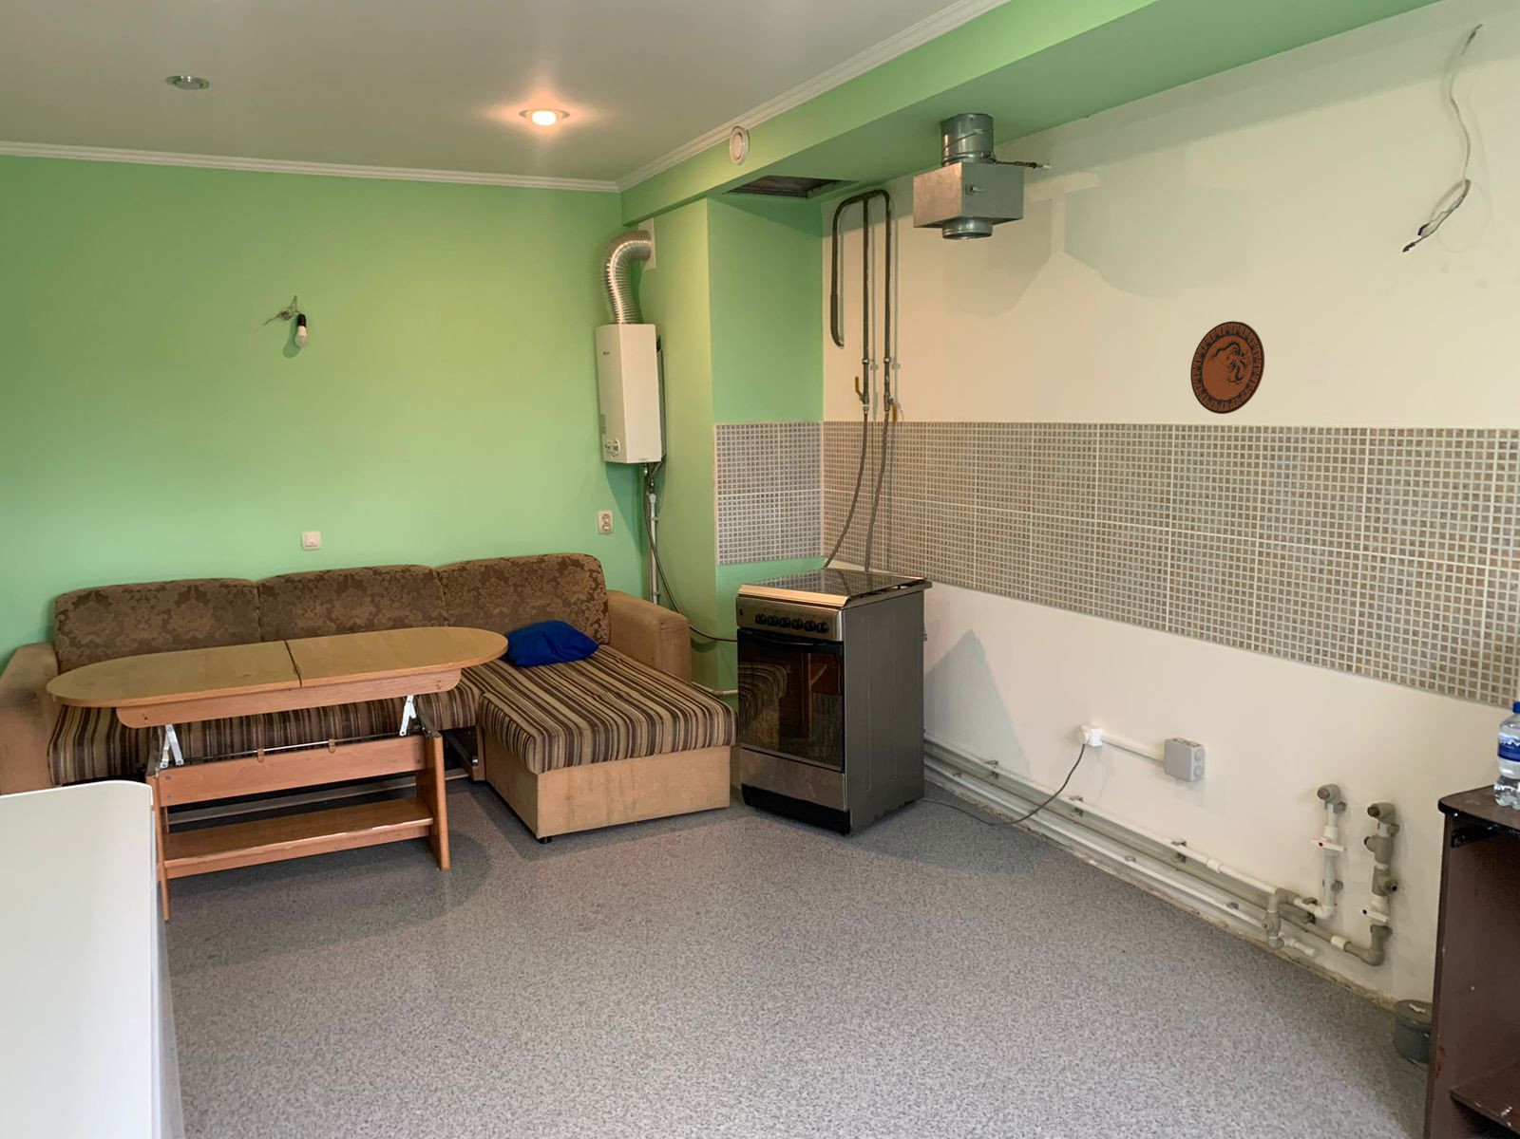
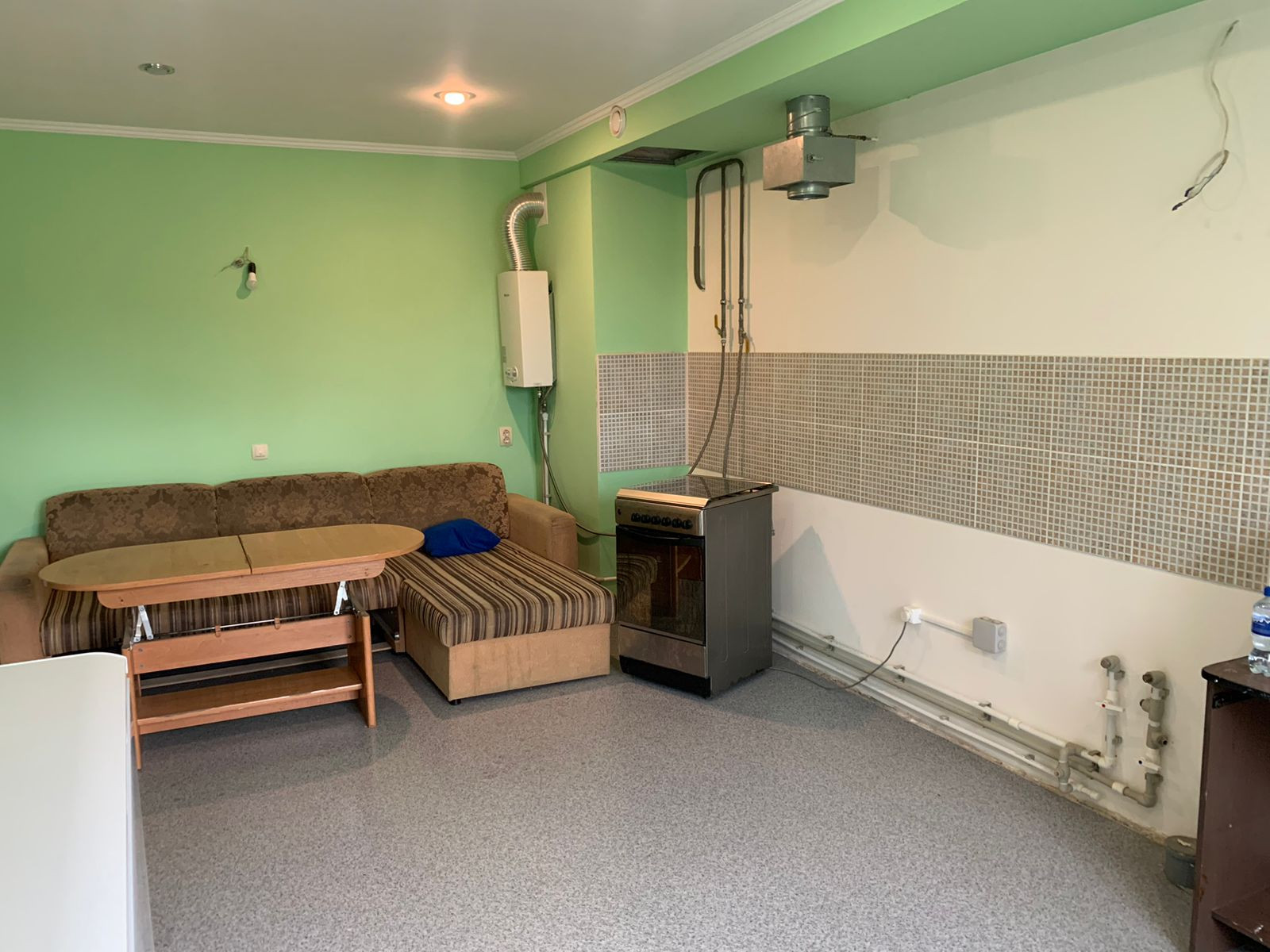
- decorative plate [1190,319,1265,415]
